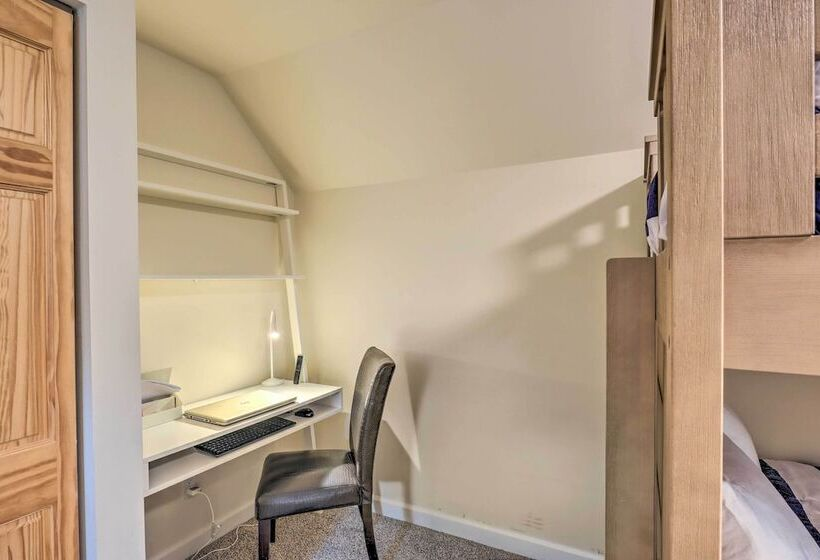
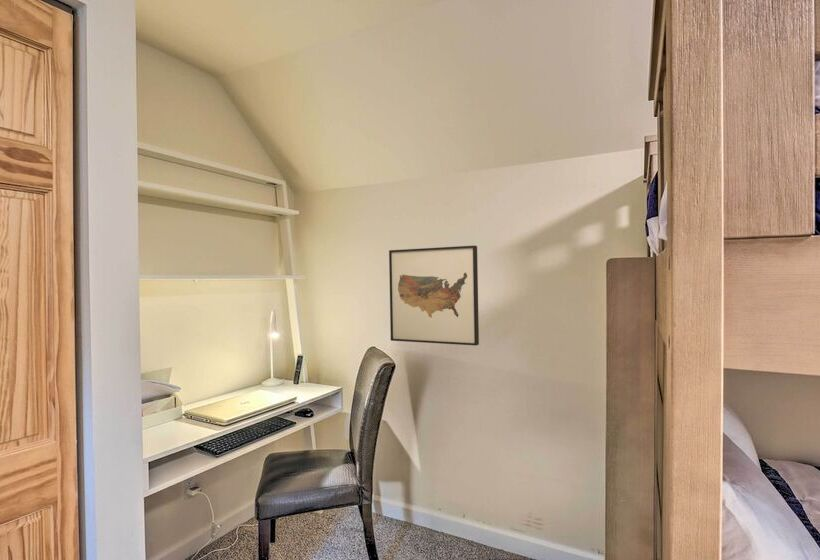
+ wall art [388,245,480,347]
